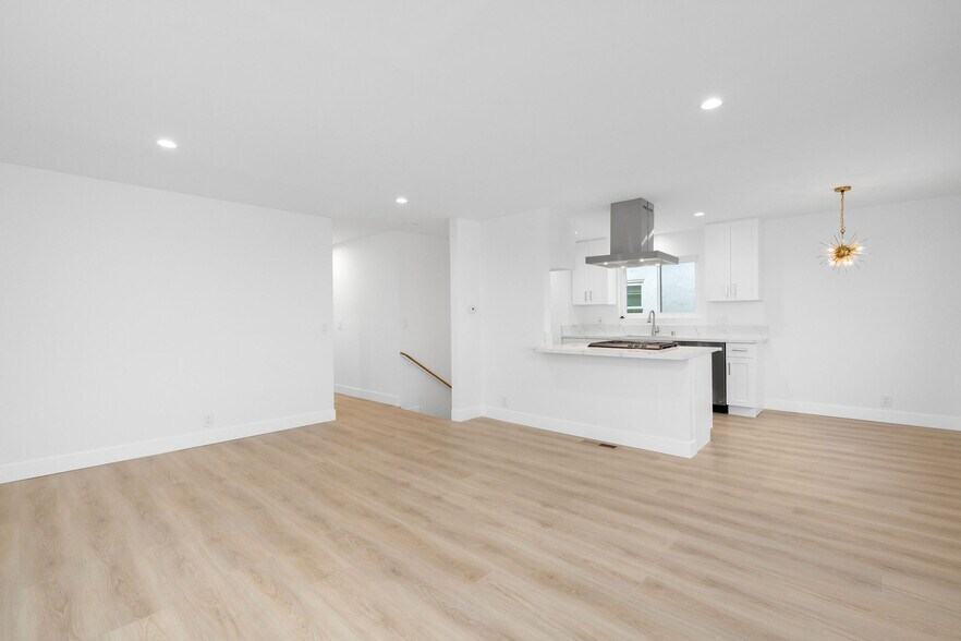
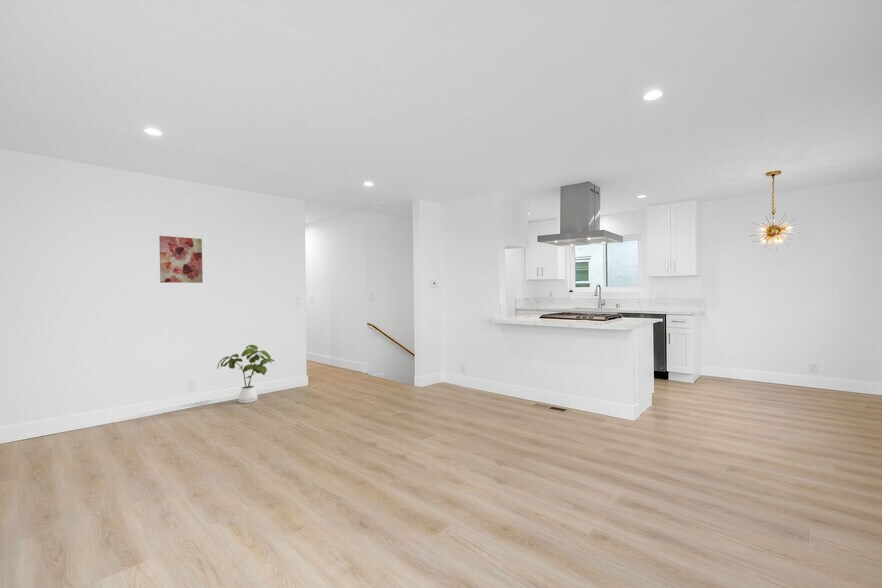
+ wall art [158,235,204,284]
+ house plant [216,344,275,404]
